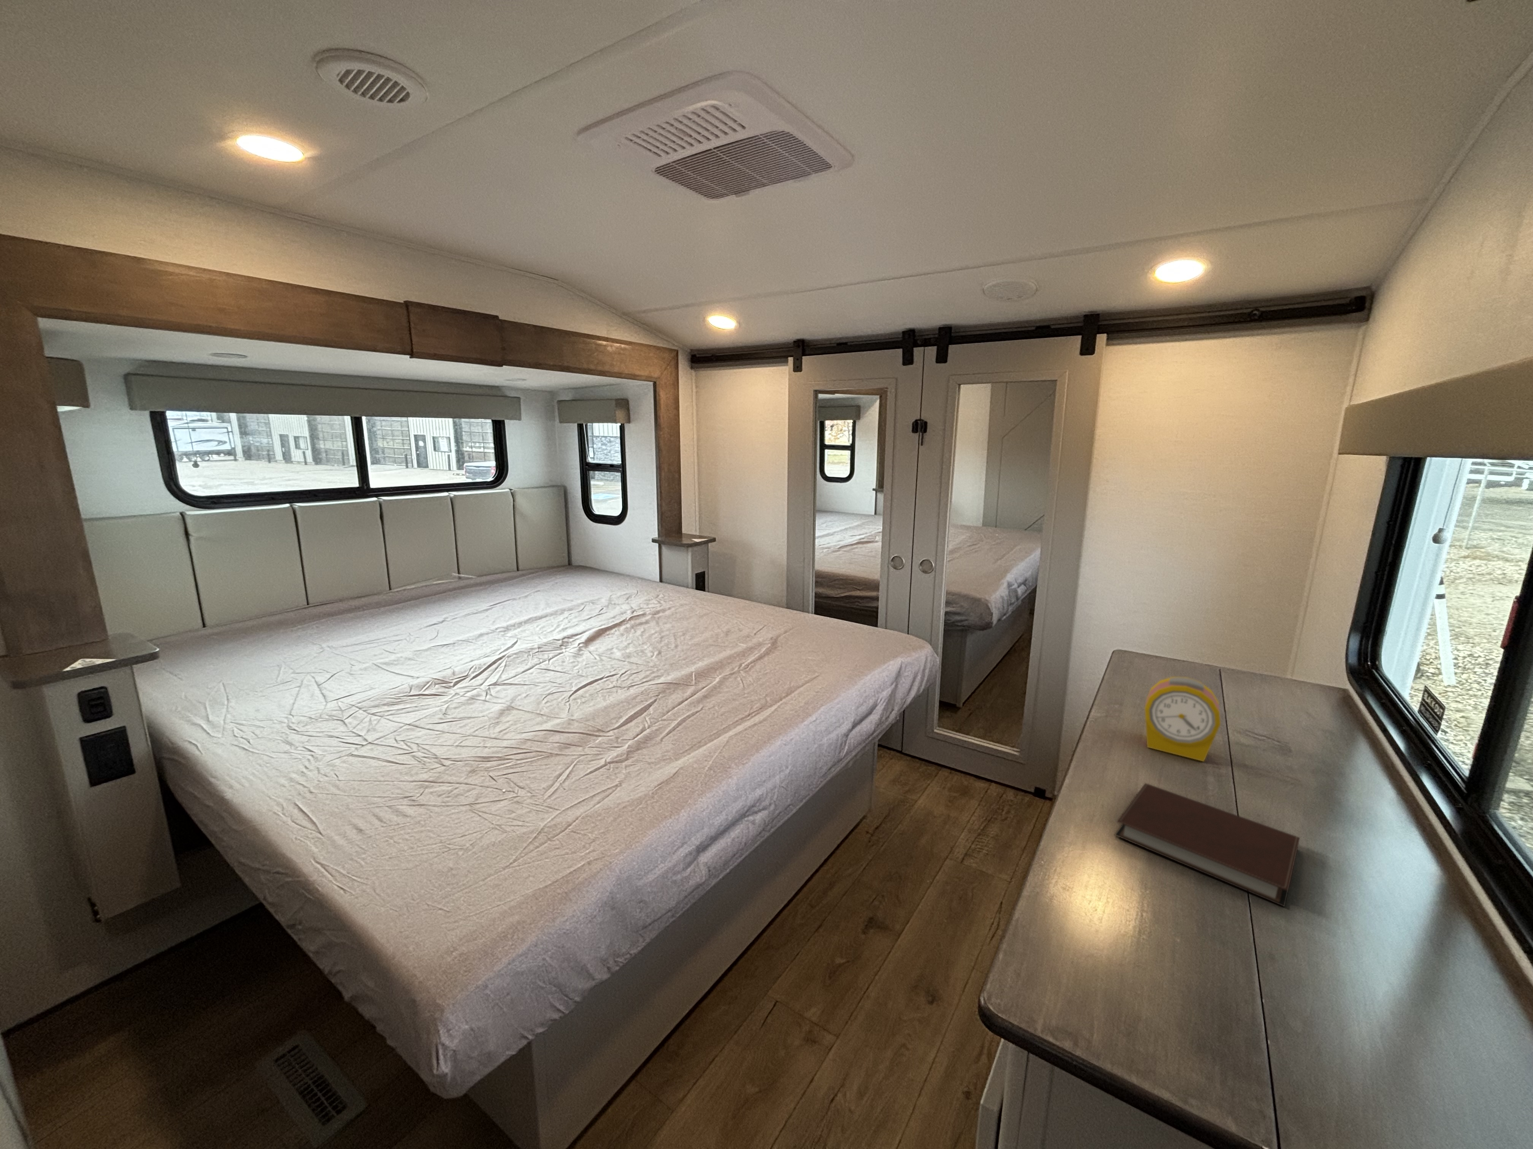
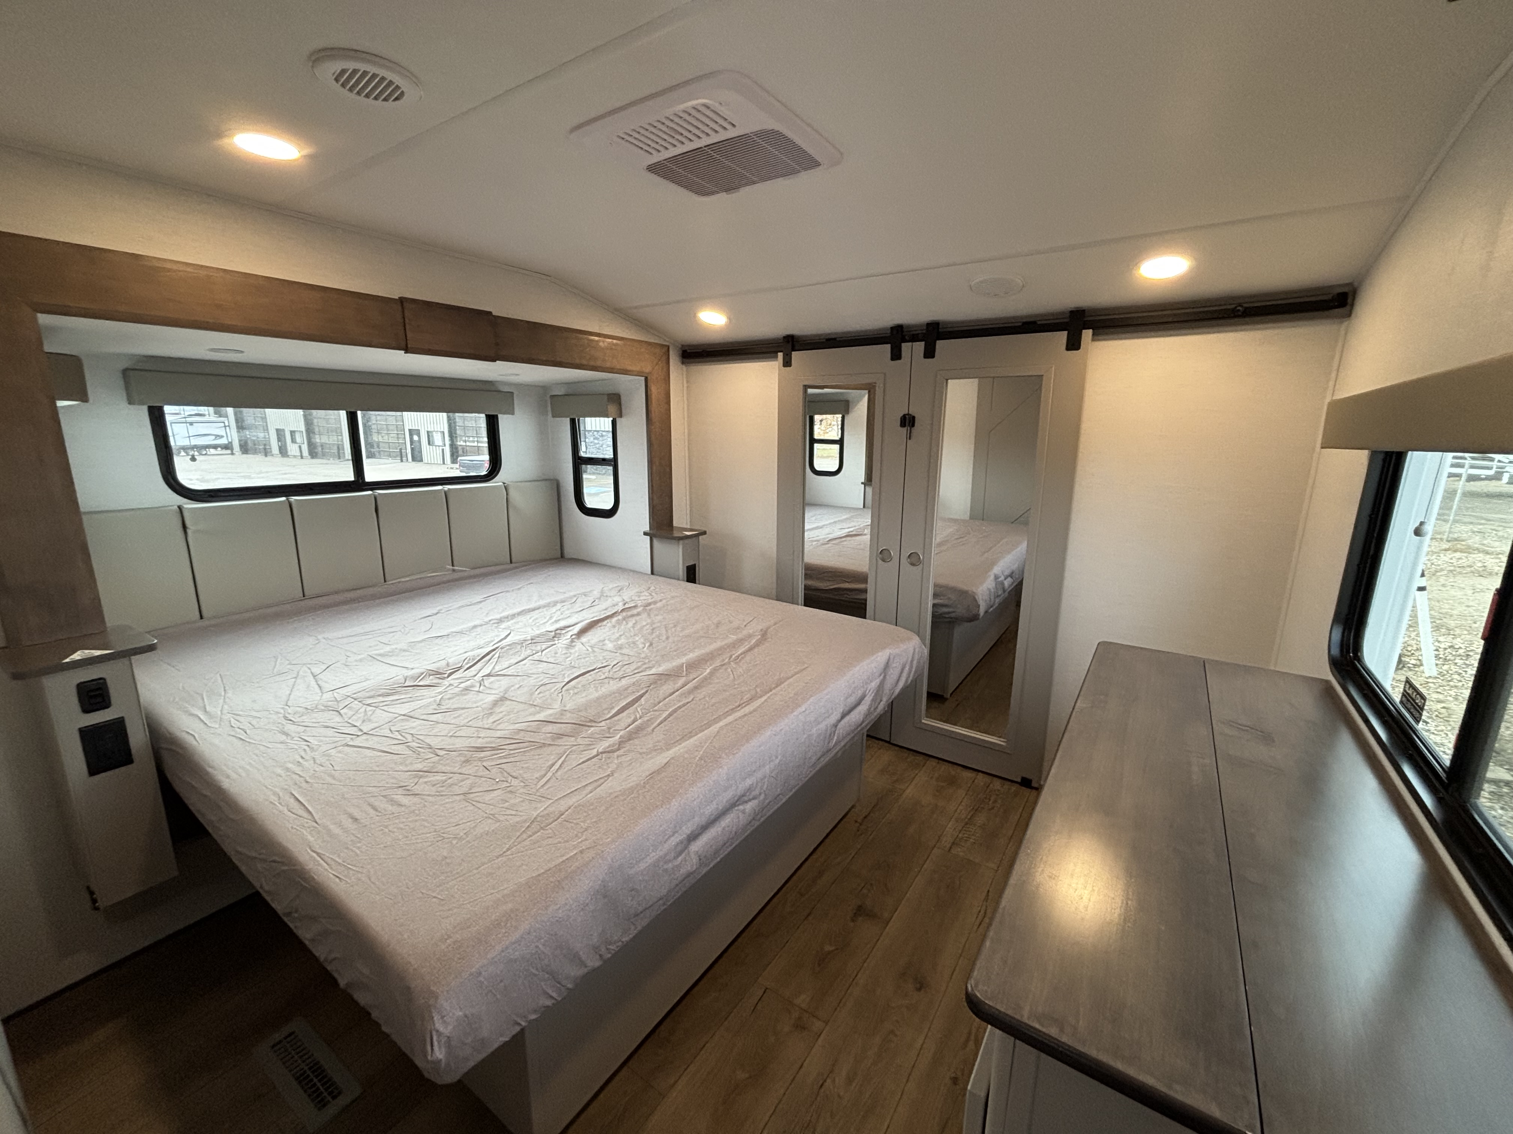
- alarm clock [1144,676,1220,763]
- notebook [1114,783,1300,908]
